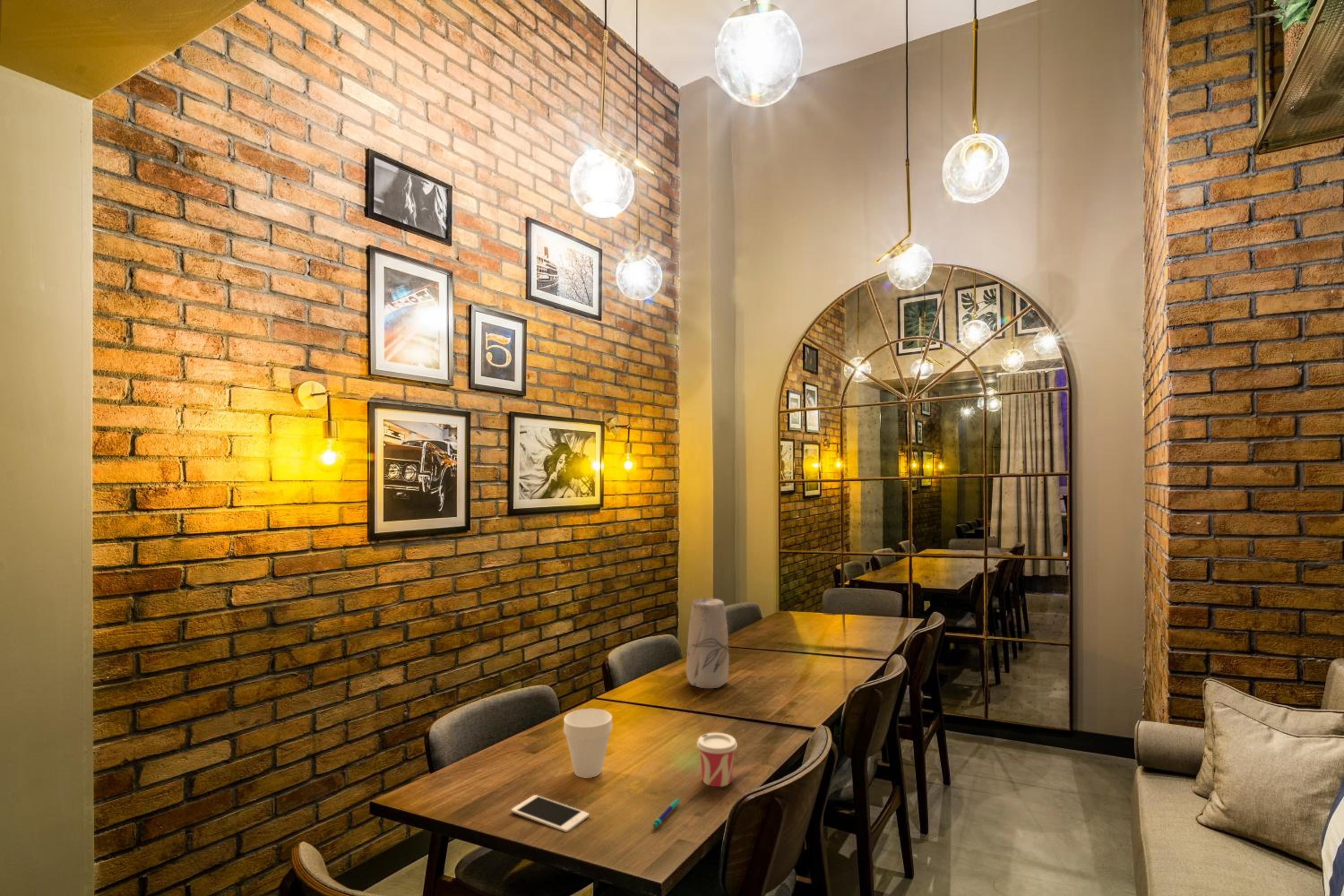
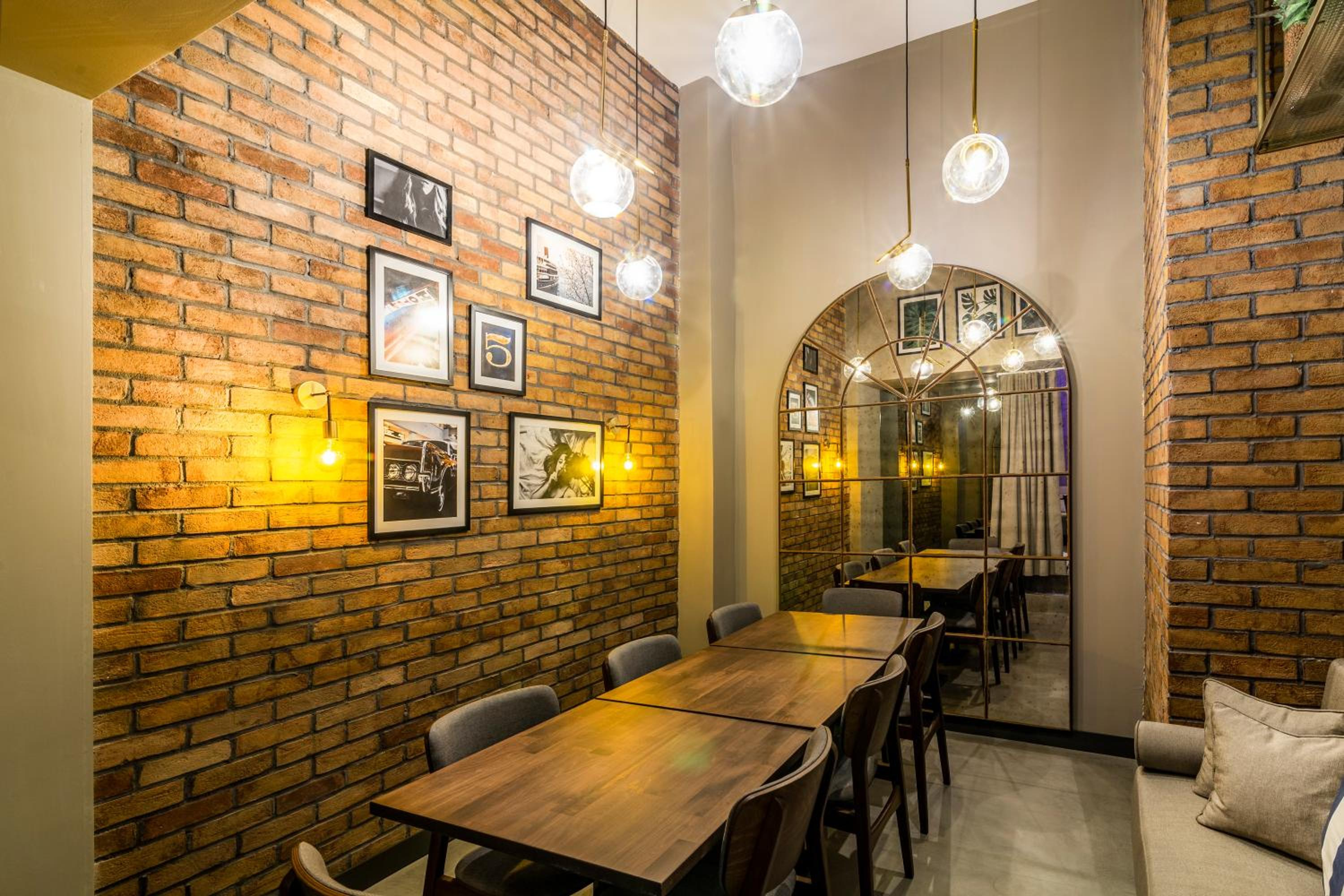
- vase [686,598,729,689]
- pen [652,797,681,829]
- cell phone [511,794,590,833]
- cup [696,732,738,787]
- cup [563,708,613,779]
